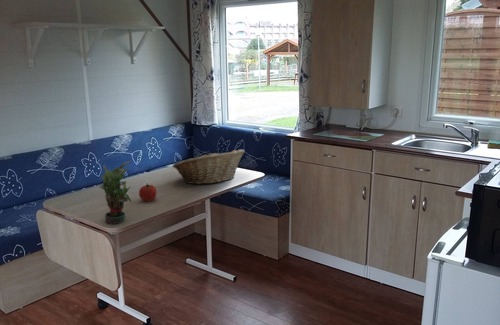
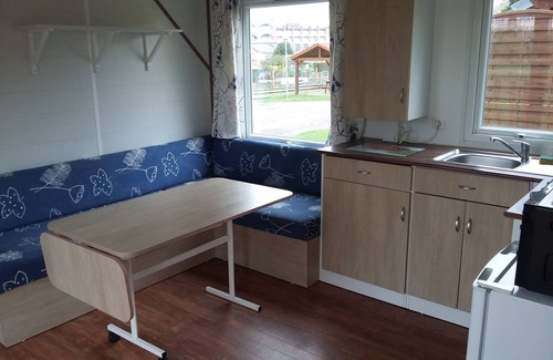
- apple [138,182,158,202]
- fruit basket [172,148,246,185]
- potted plant [98,159,132,225]
